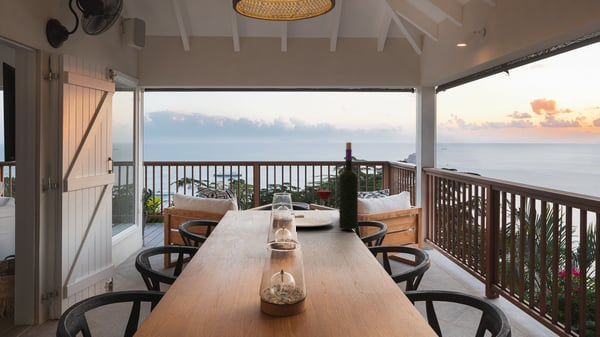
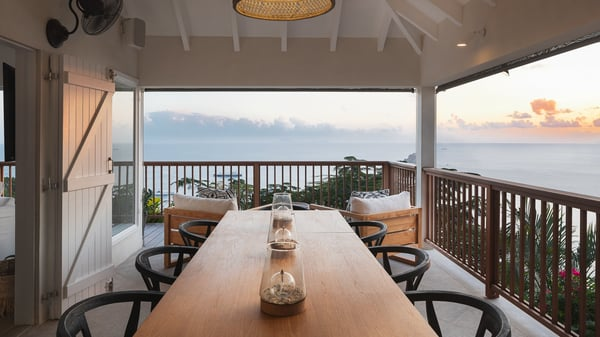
- wine bottle [294,141,359,230]
